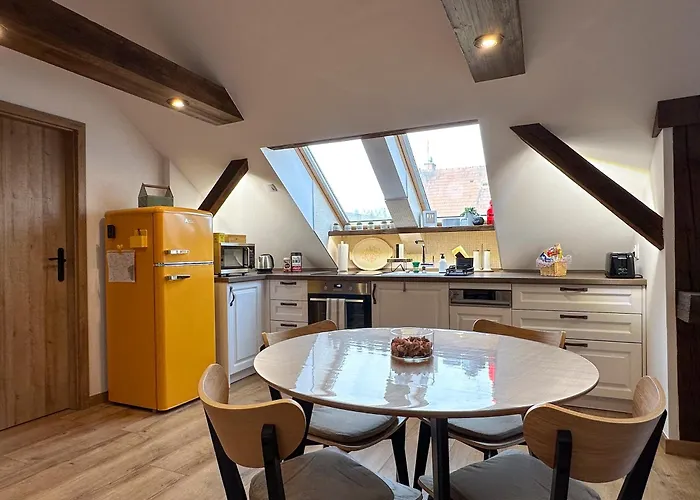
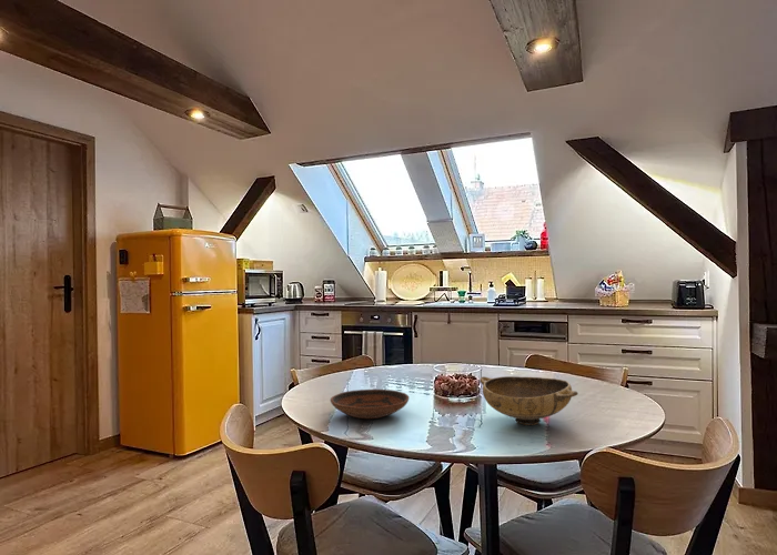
+ bowl [480,375,579,426]
+ bowl [330,389,411,420]
